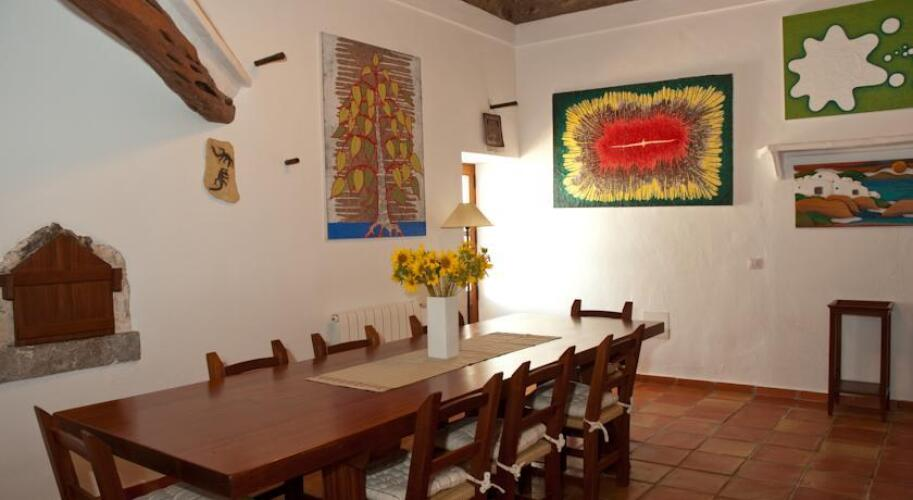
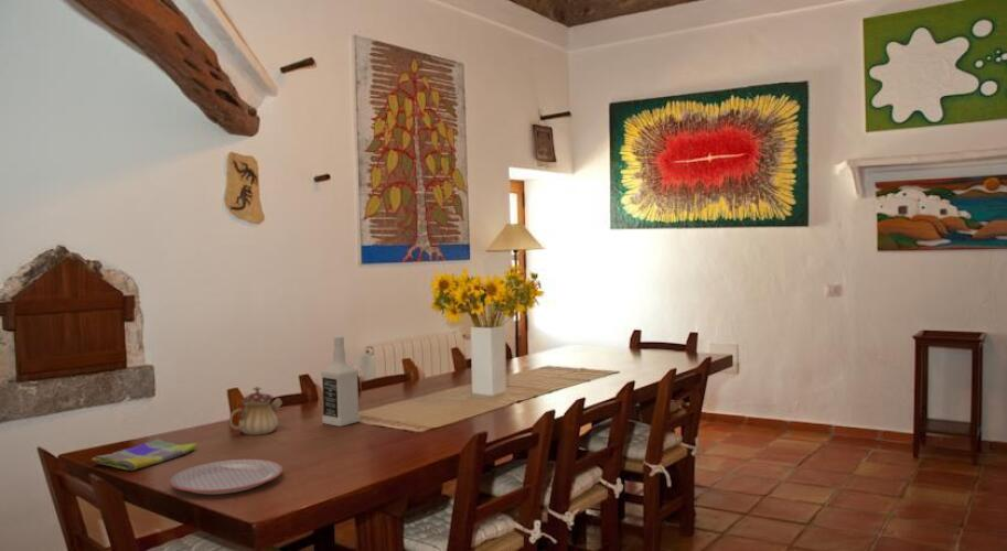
+ plate [169,458,283,495]
+ vodka [320,335,361,428]
+ dish towel [90,439,197,472]
+ teapot [228,386,283,436]
